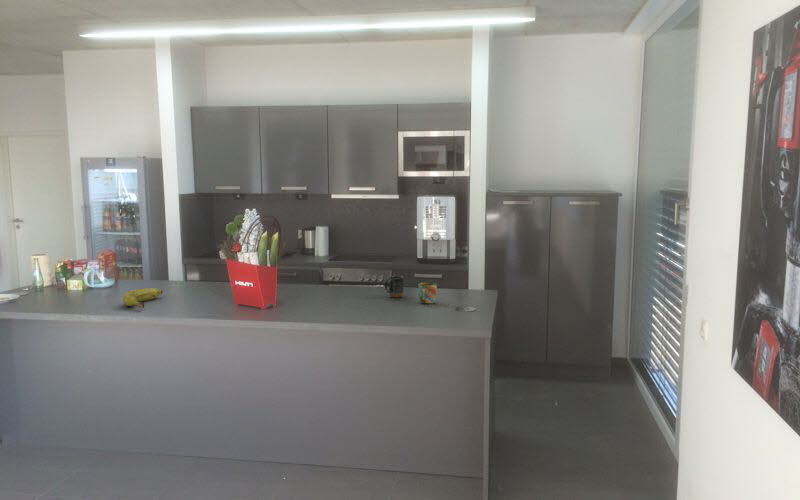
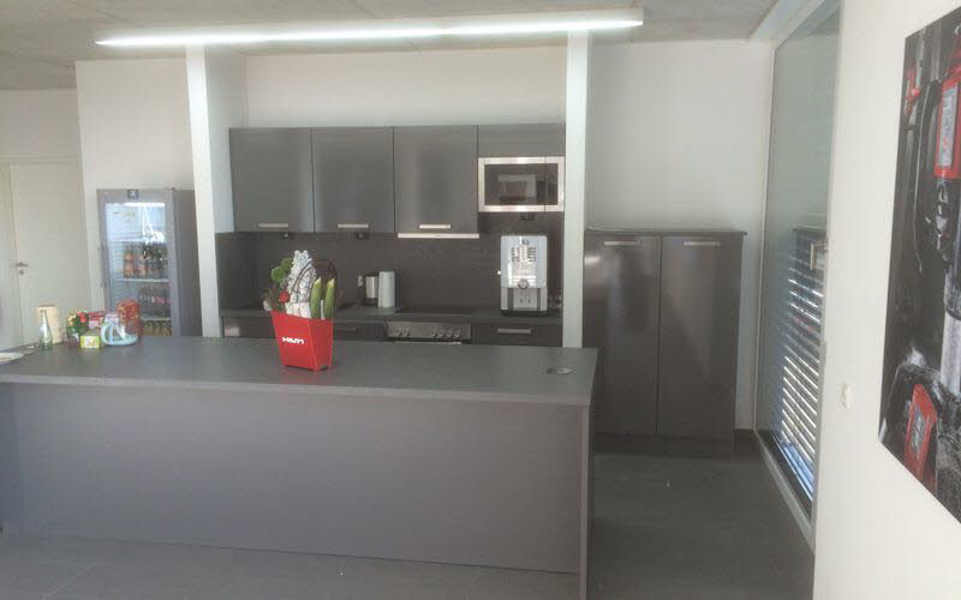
- banana [122,287,163,309]
- mug [417,282,438,304]
- mug [384,275,405,298]
